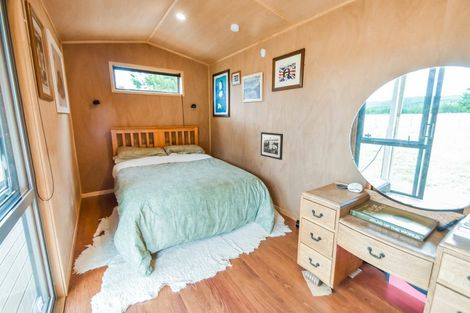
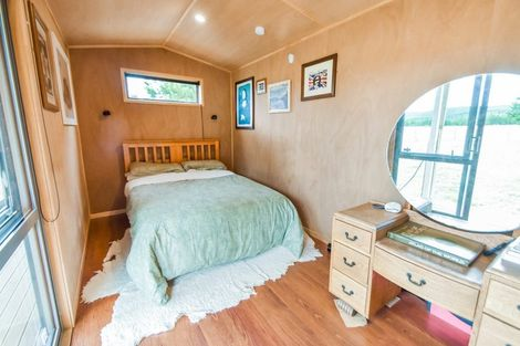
- picture frame [259,131,284,161]
